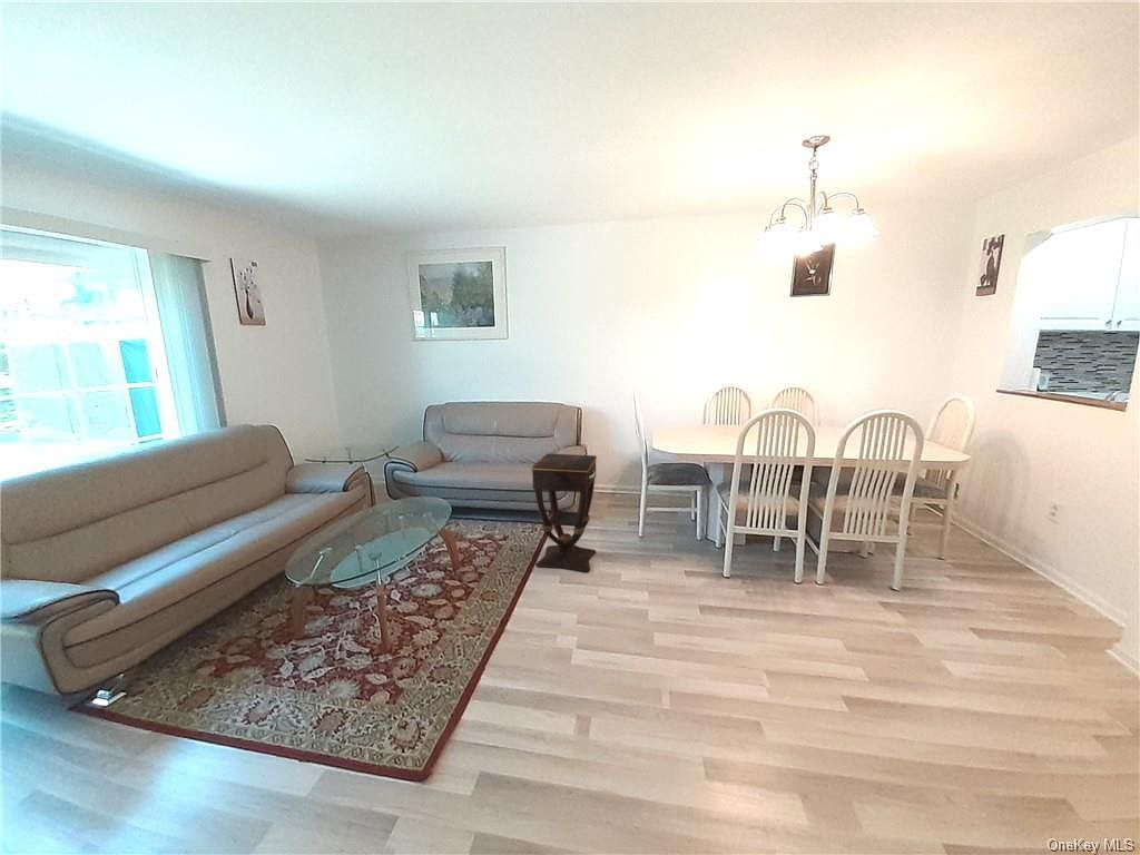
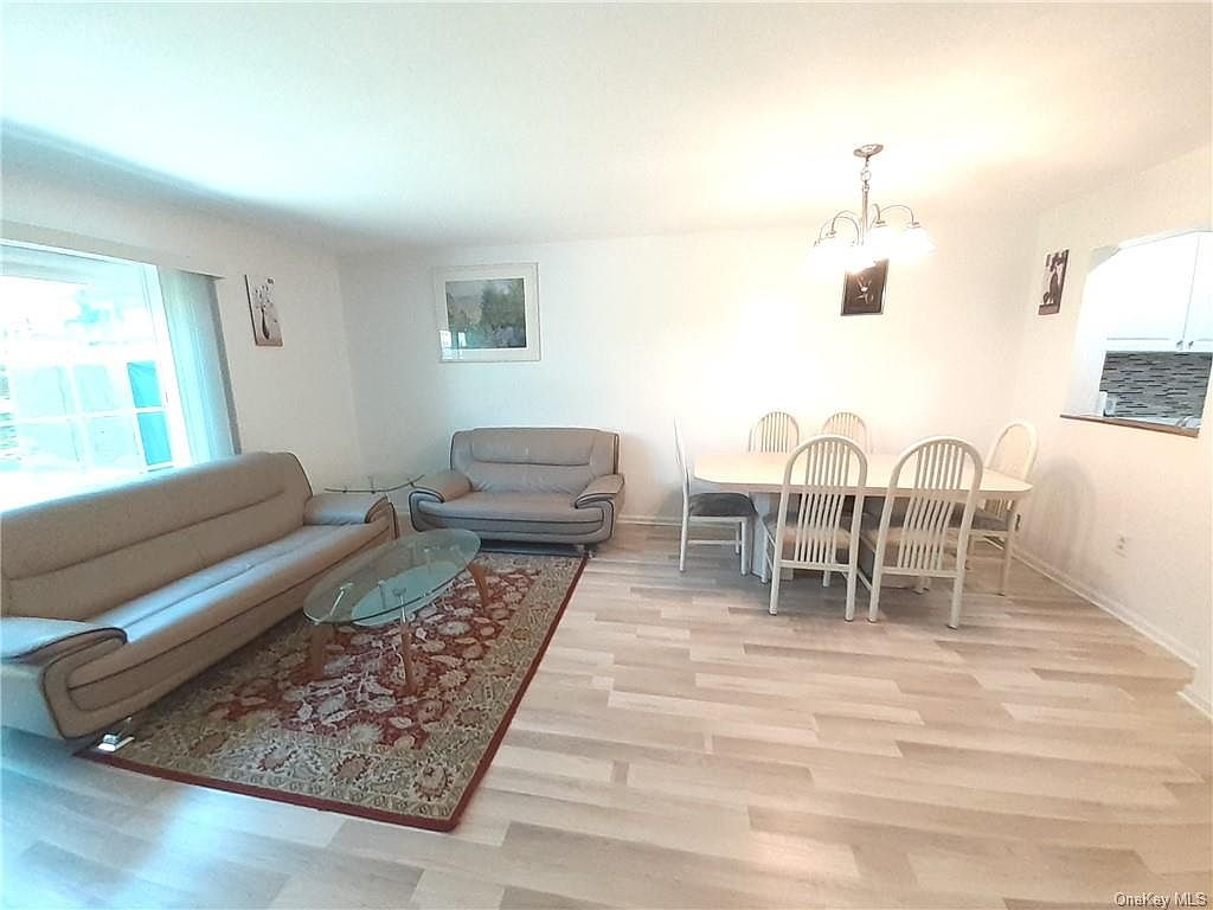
- side table [531,453,598,572]
